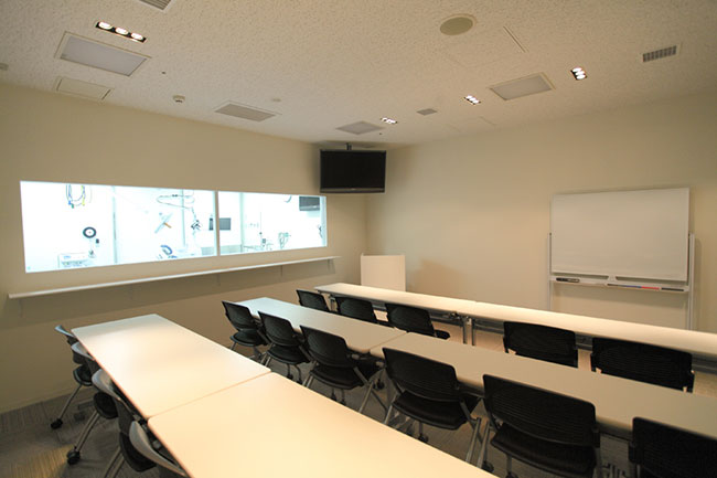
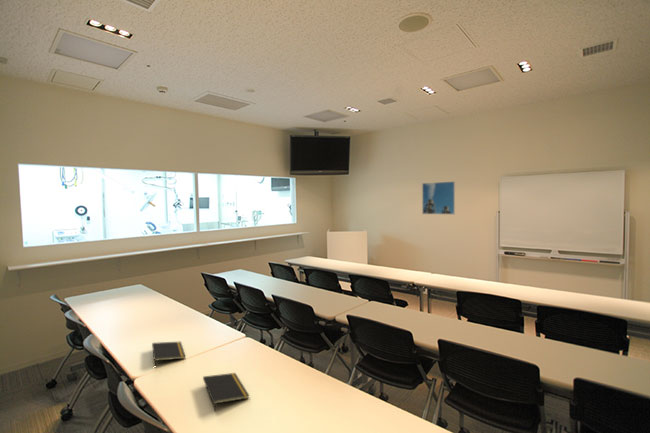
+ notepad [202,372,250,413]
+ notepad [151,341,186,365]
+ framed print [421,181,456,215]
